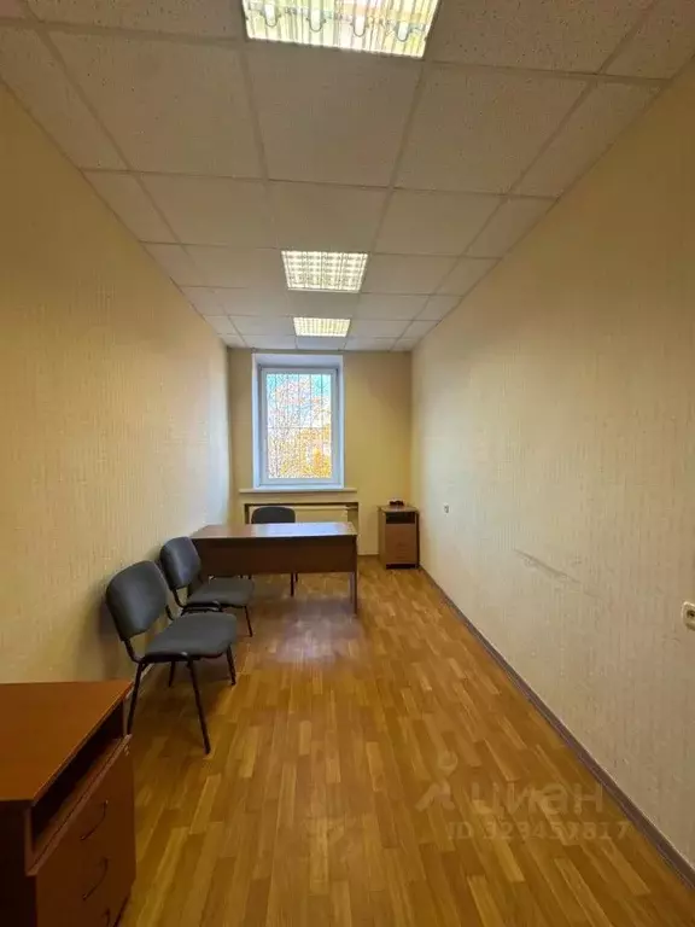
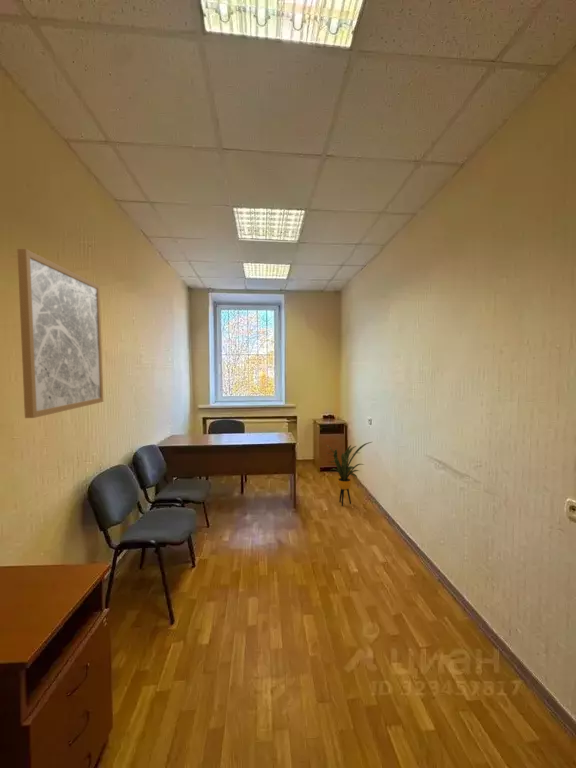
+ house plant [326,441,372,507]
+ wall art [16,248,104,419]
